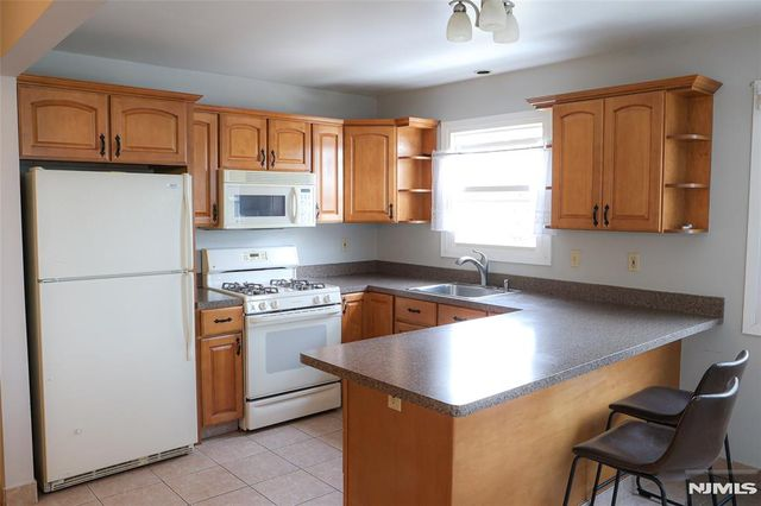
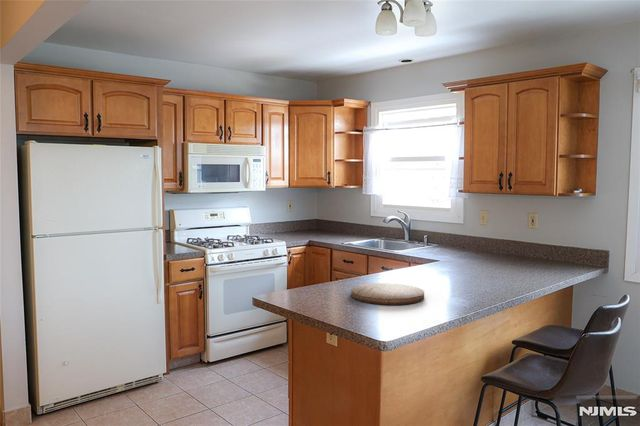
+ cutting board [350,282,425,306]
